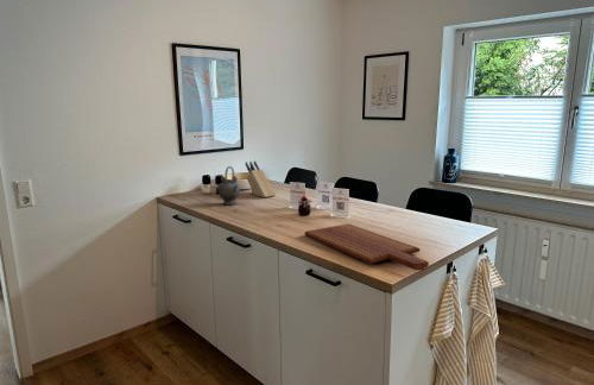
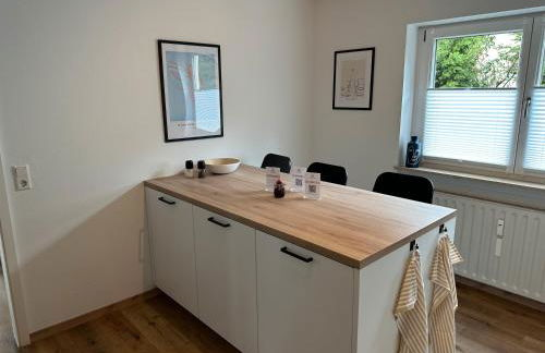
- cutting board [303,223,430,272]
- teapot [217,165,241,207]
- knife block [245,159,277,198]
